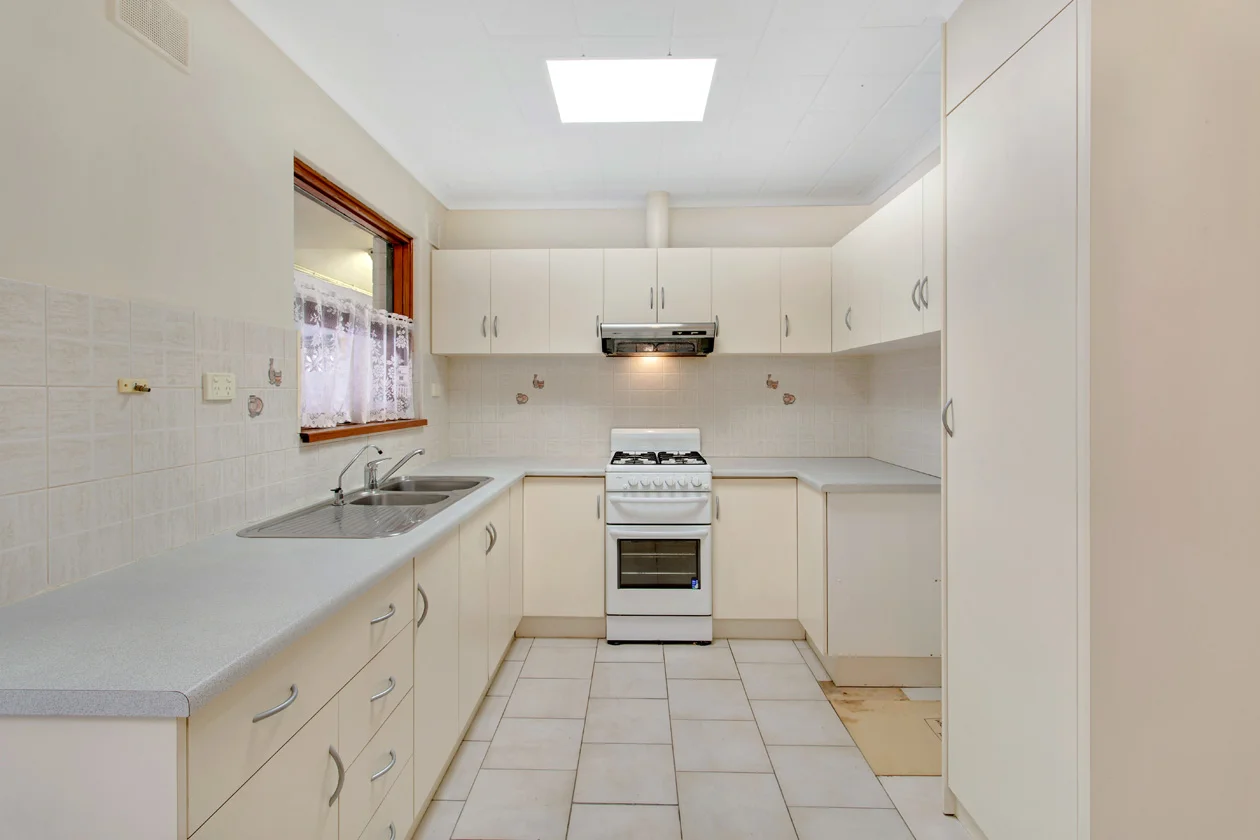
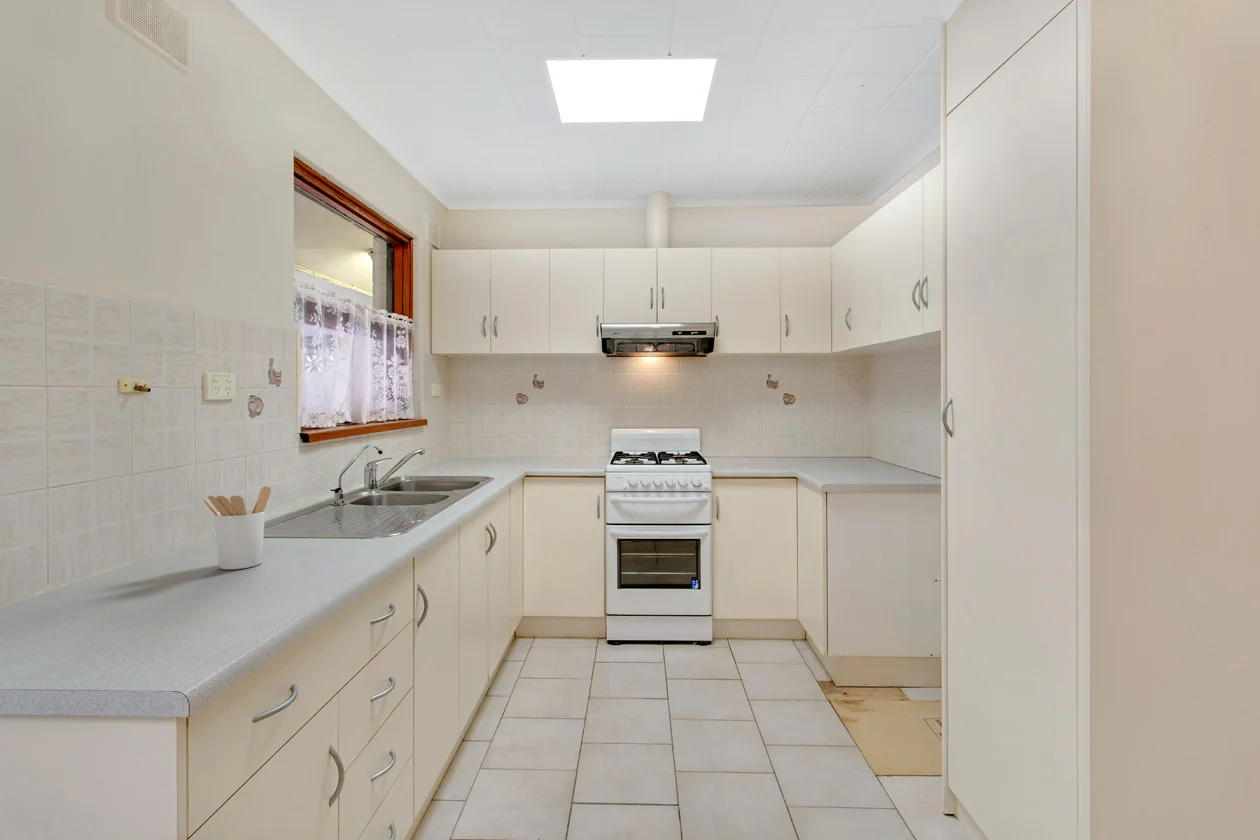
+ utensil holder [203,485,272,570]
